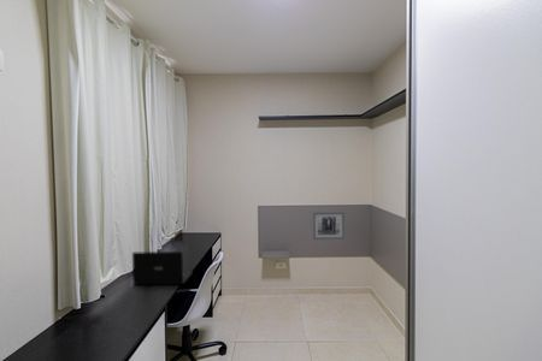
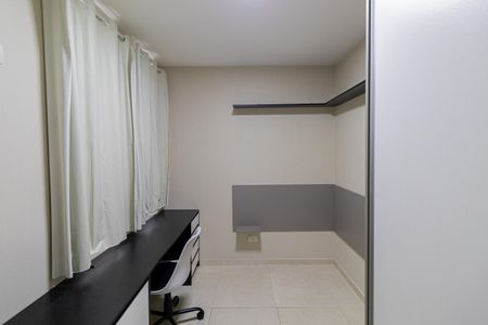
- laptop [131,250,194,285]
- wall art [312,211,346,241]
